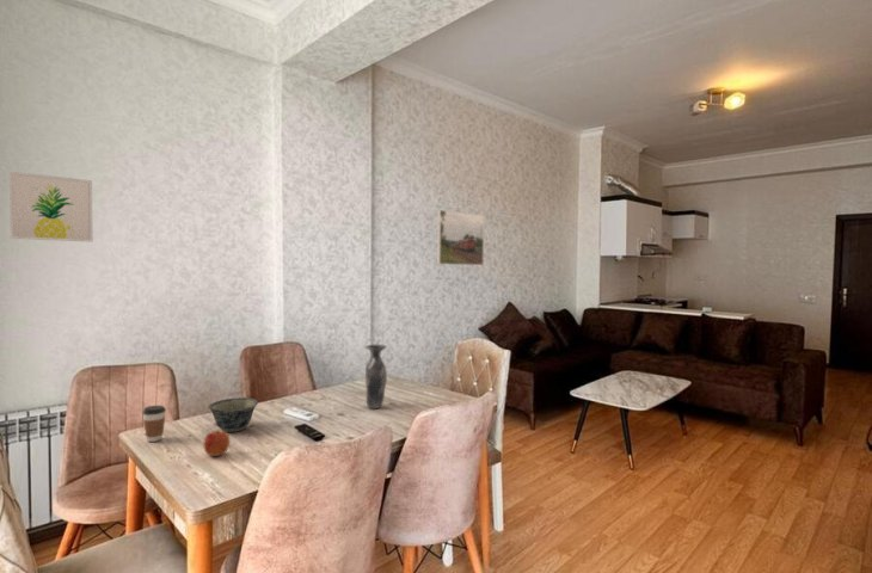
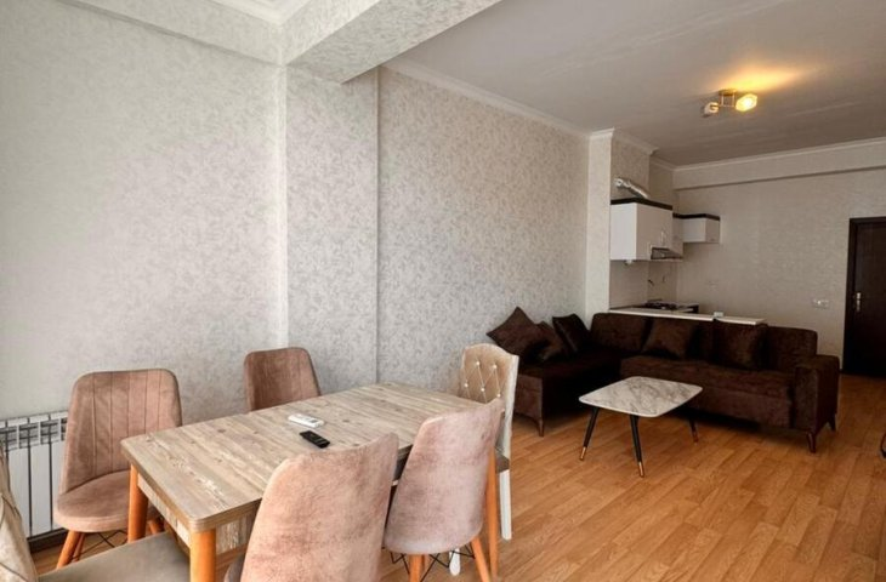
- bowl [207,396,259,433]
- apple [202,430,231,457]
- vase [364,344,388,409]
- wall art [7,170,94,244]
- coffee cup [141,405,167,443]
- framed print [436,209,485,266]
